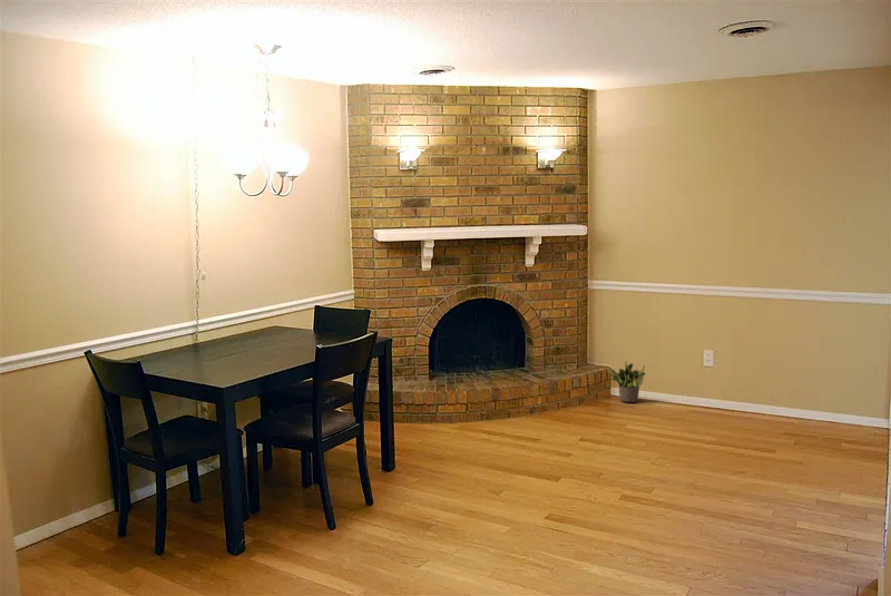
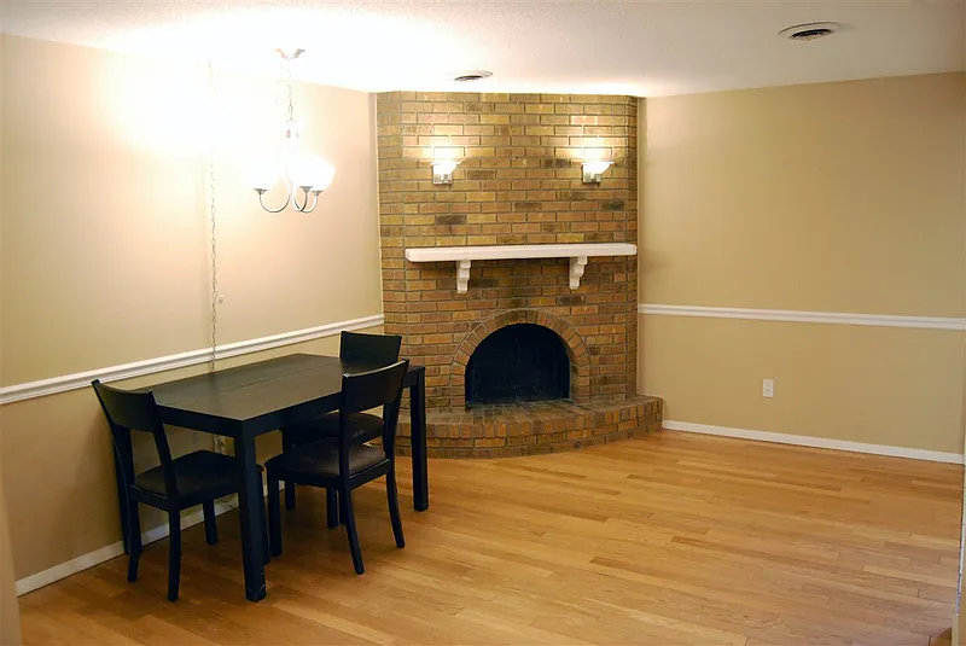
- potted plant [607,361,646,403]
